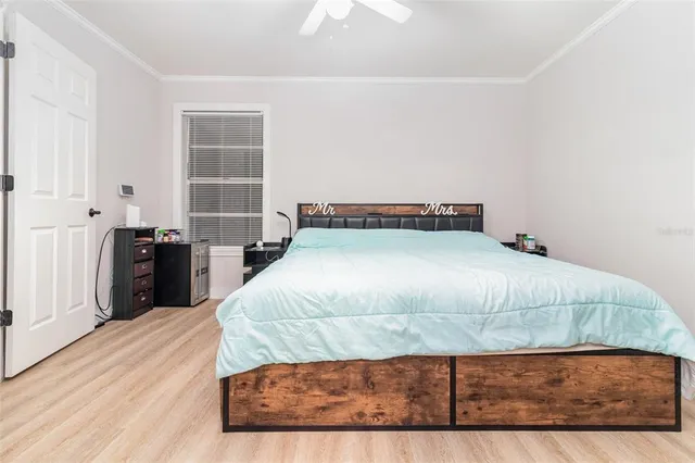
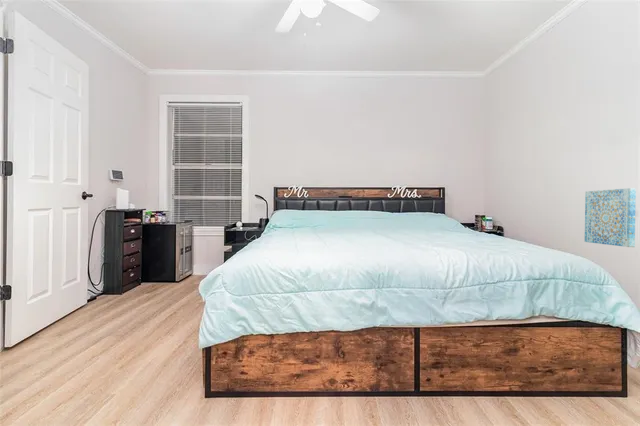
+ wall art [584,187,637,248]
